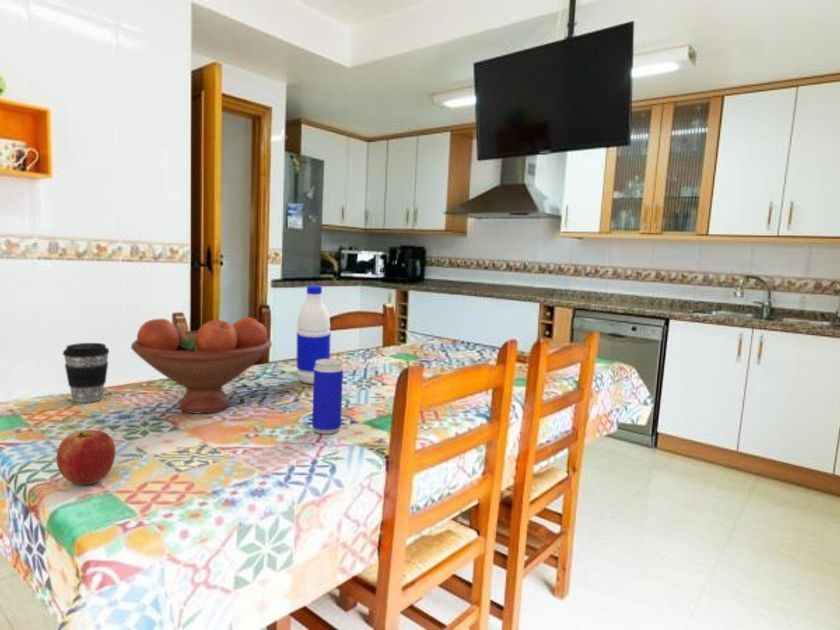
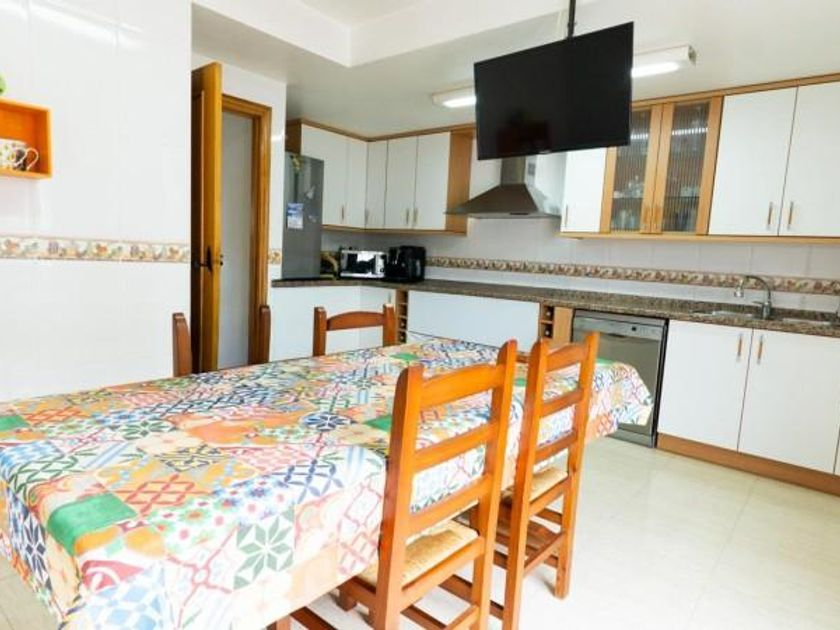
- fruit bowl [130,316,273,414]
- coffee cup [62,342,110,404]
- water bottle [296,284,332,385]
- apple [56,429,116,486]
- beverage can [311,358,344,435]
